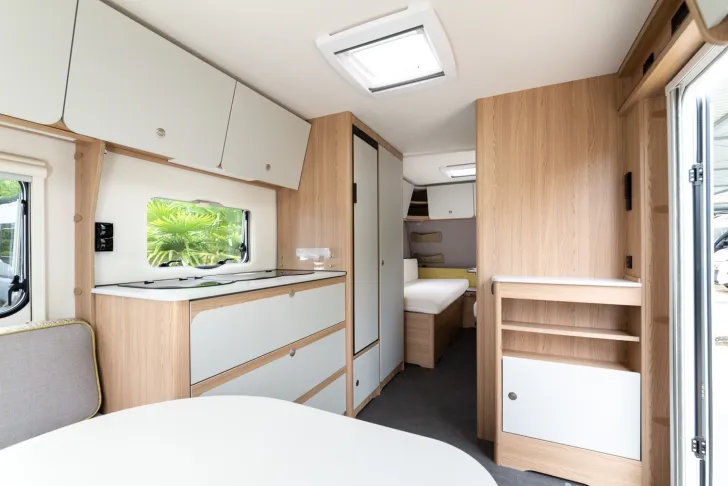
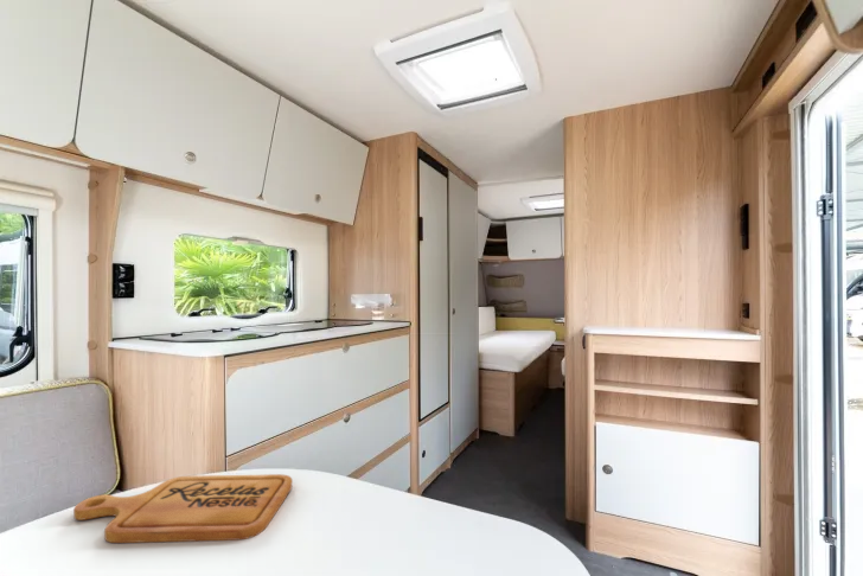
+ cutting board [72,473,293,544]
